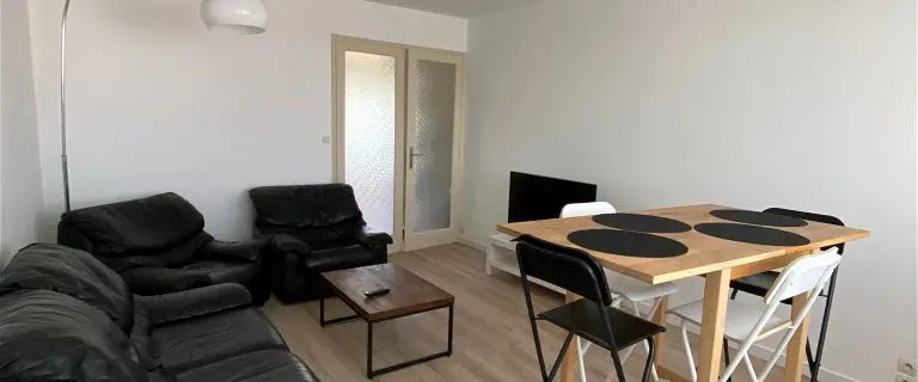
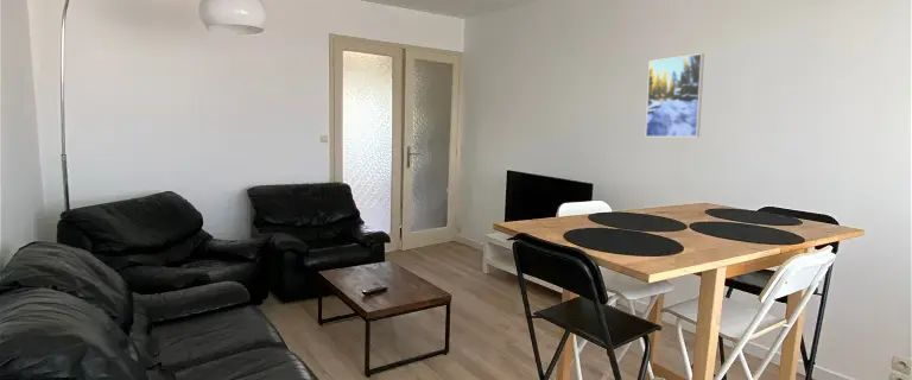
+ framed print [645,52,705,138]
